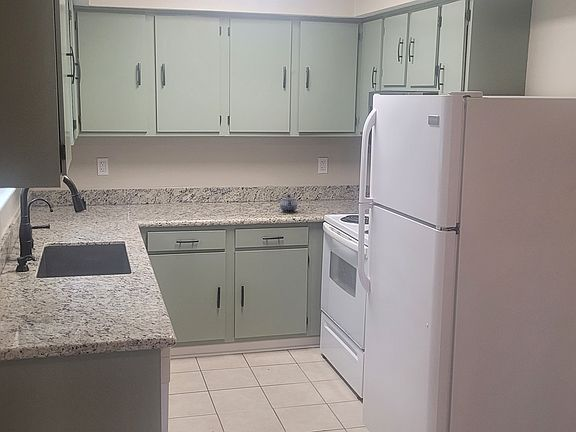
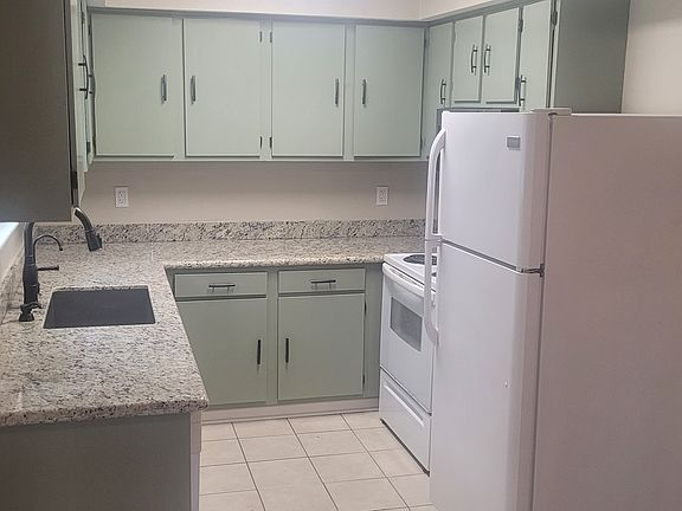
- teapot [279,194,298,213]
